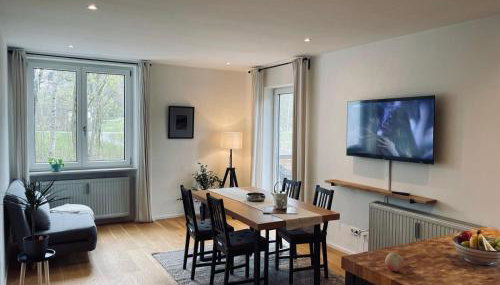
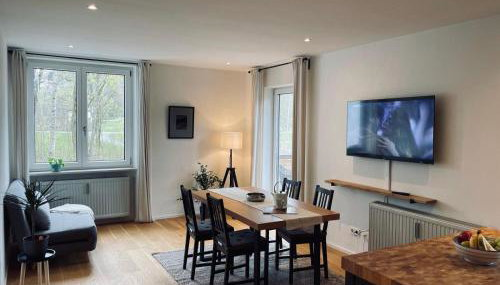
- fruit [384,252,405,272]
